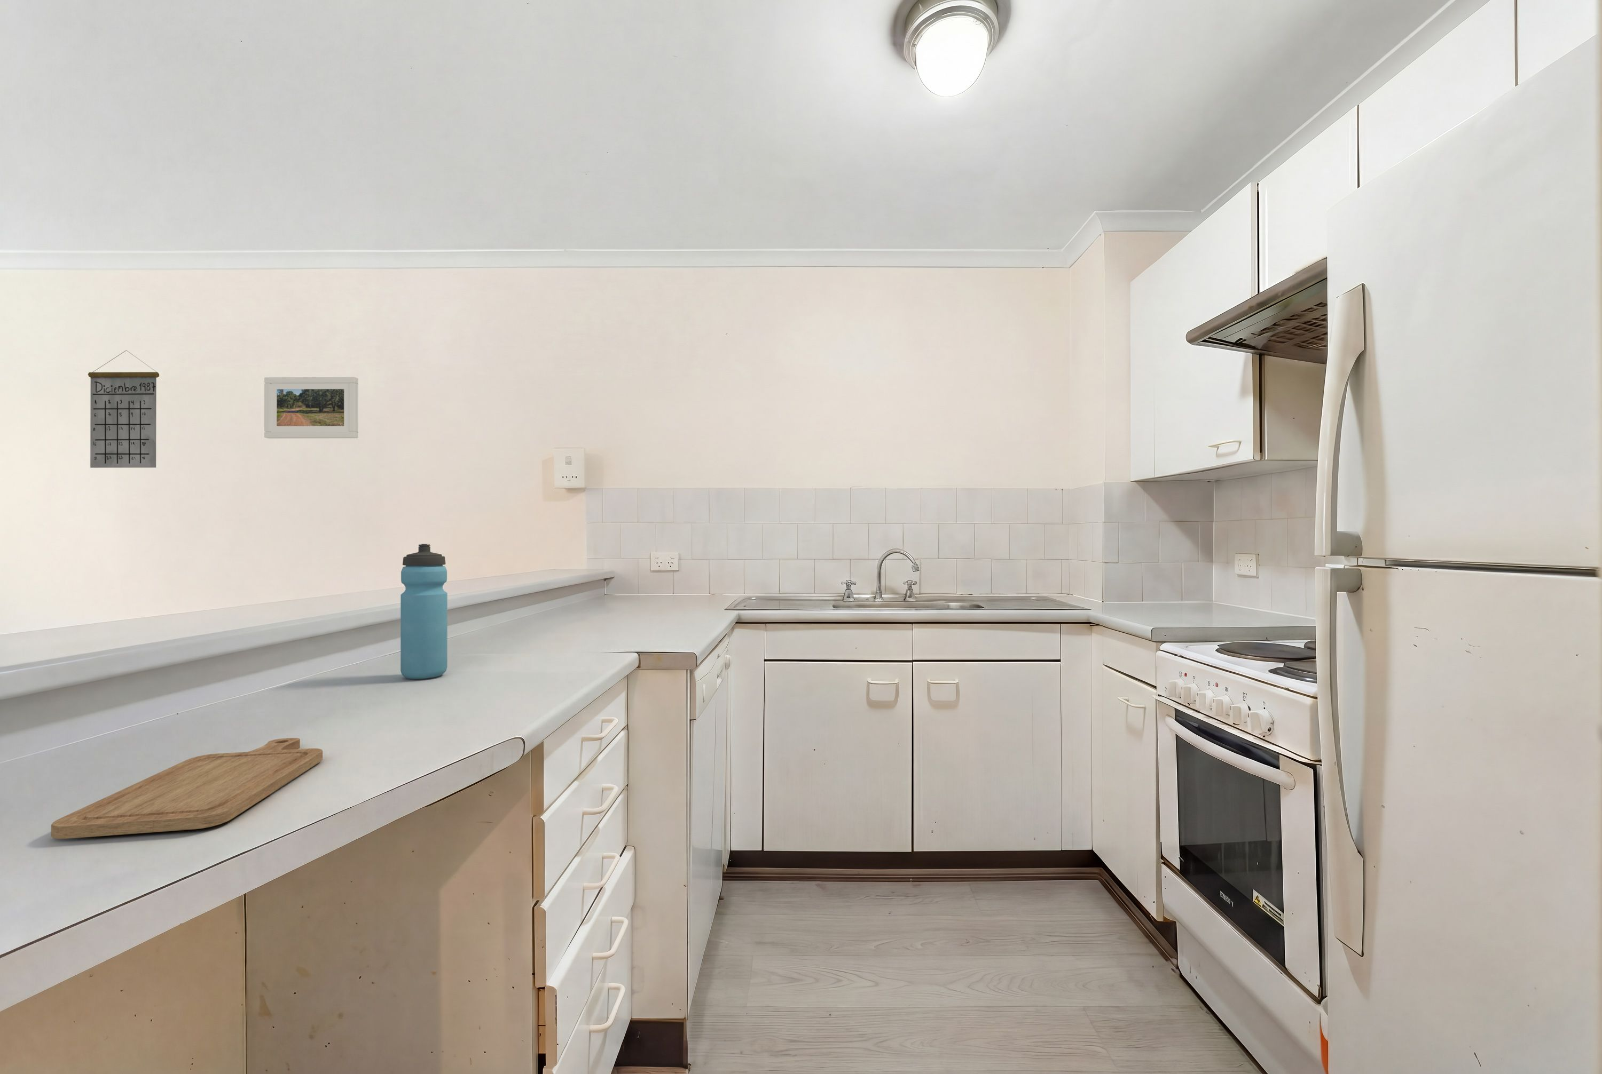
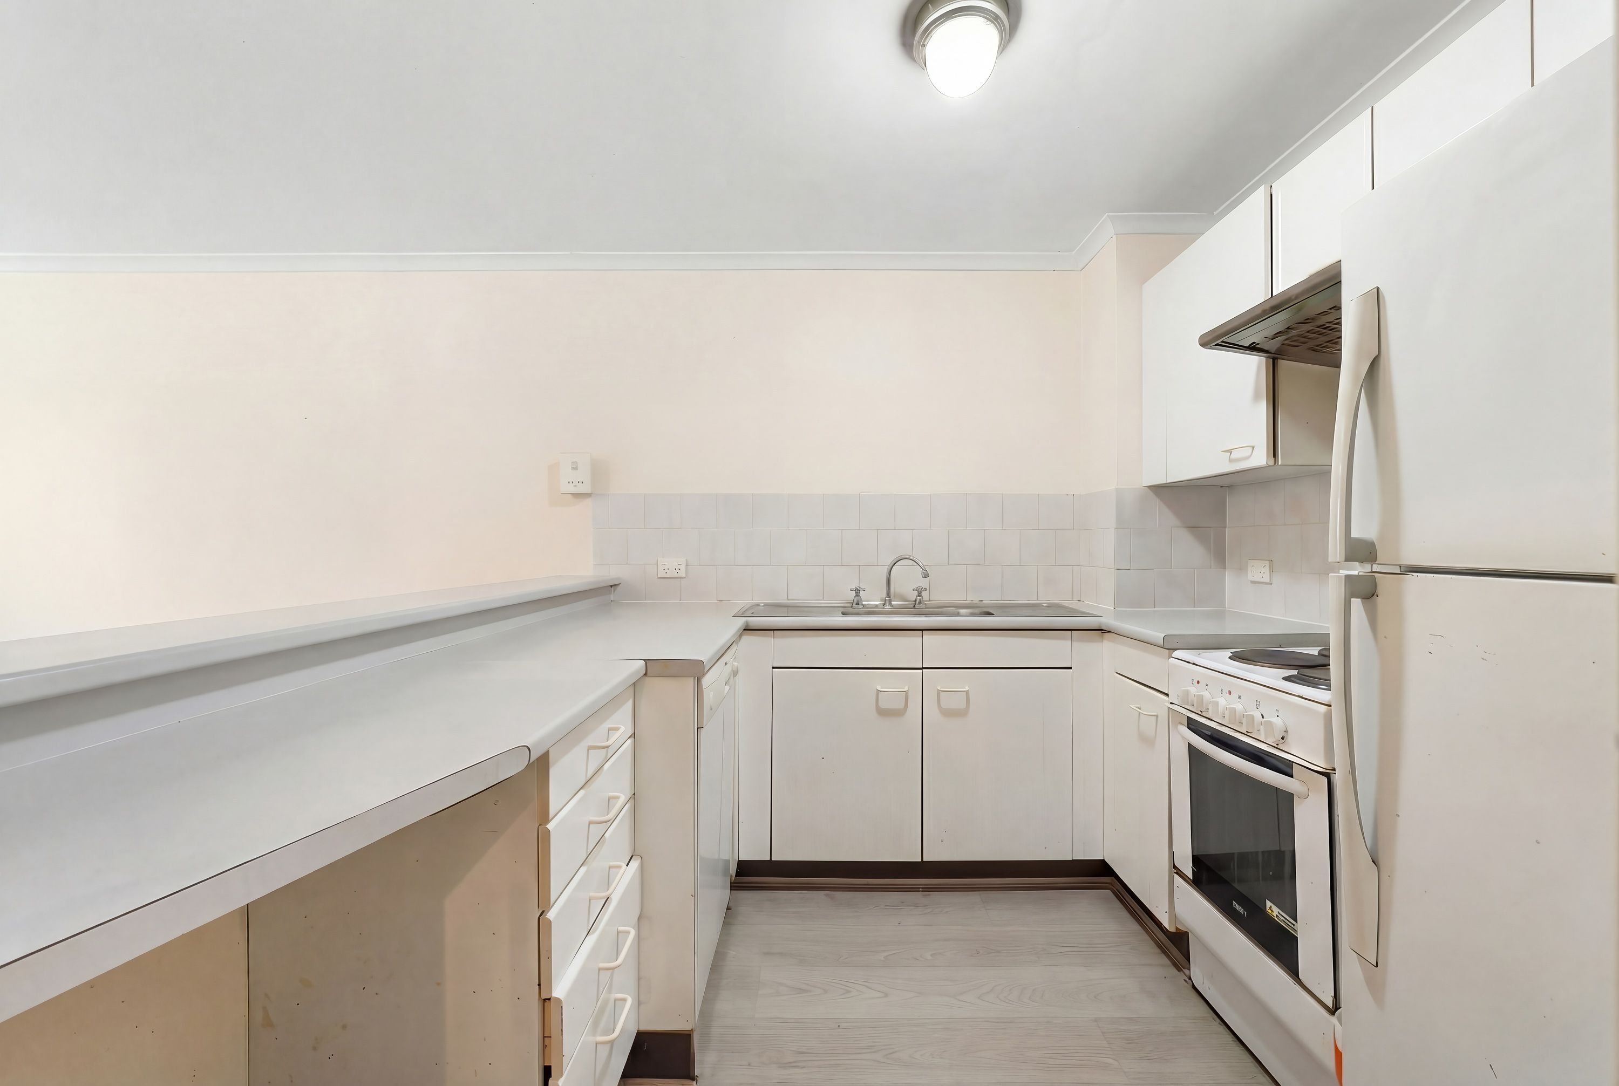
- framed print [264,376,359,439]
- water bottle [401,543,448,680]
- chopping board [50,737,323,839]
- calendar [88,350,159,469]
